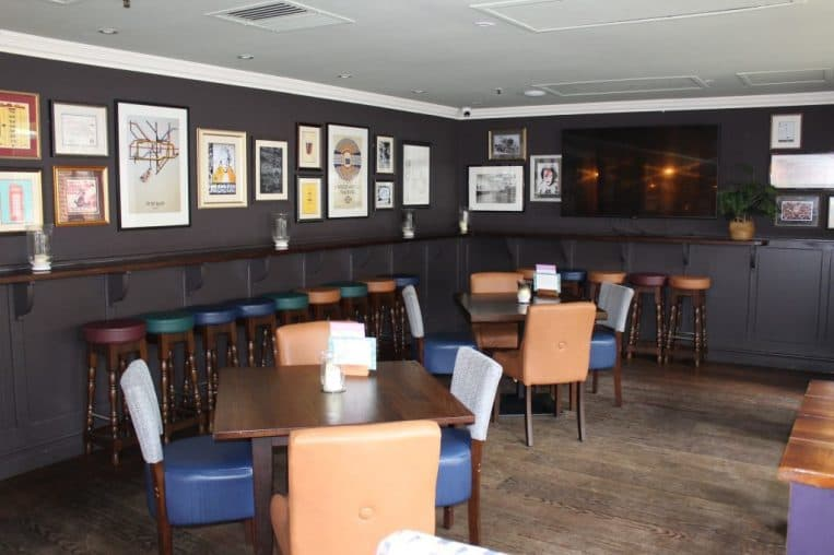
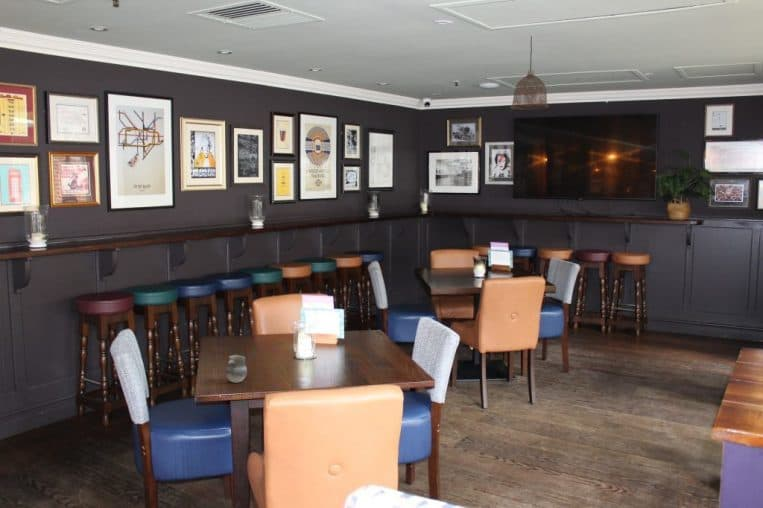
+ cup [225,354,248,384]
+ pendant lamp [510,35,550,111]
